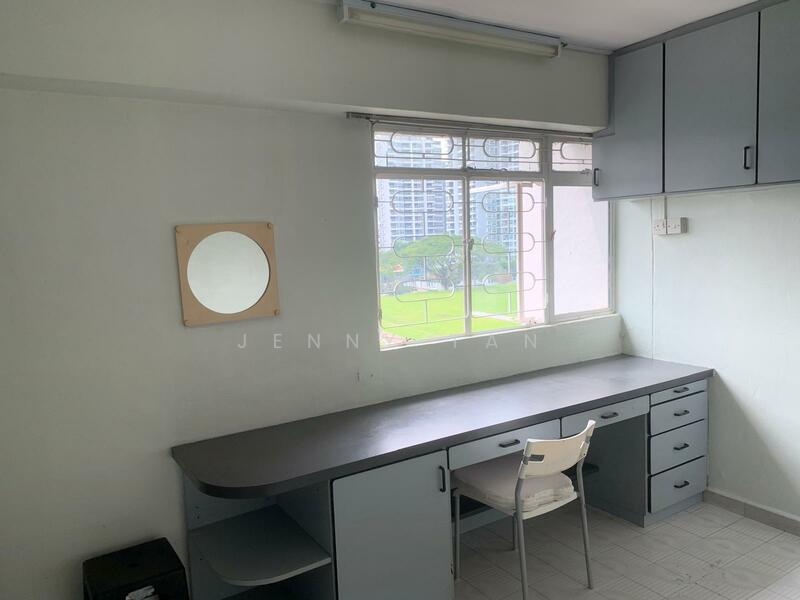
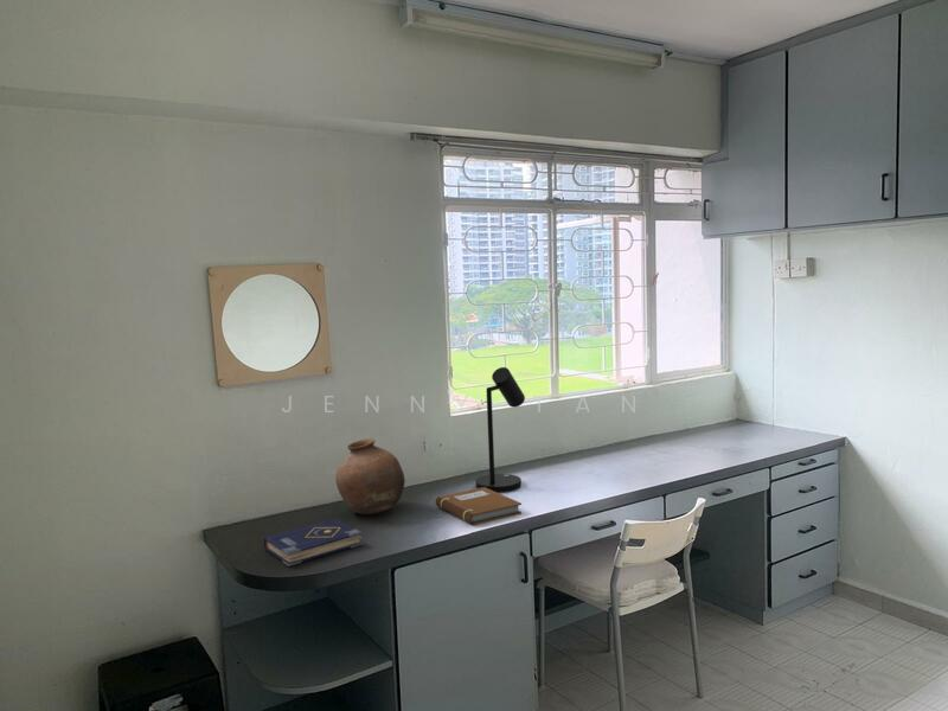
+ book [263,518,364,568]
+ desk lamp [474,366,526,493]
+ pottery [334,437,406,515]
+ notebook [435,487,523,526]
